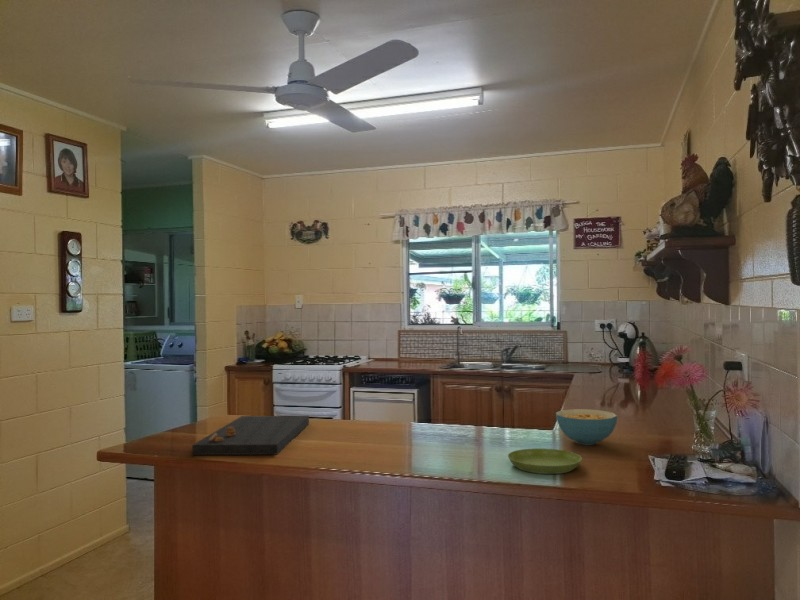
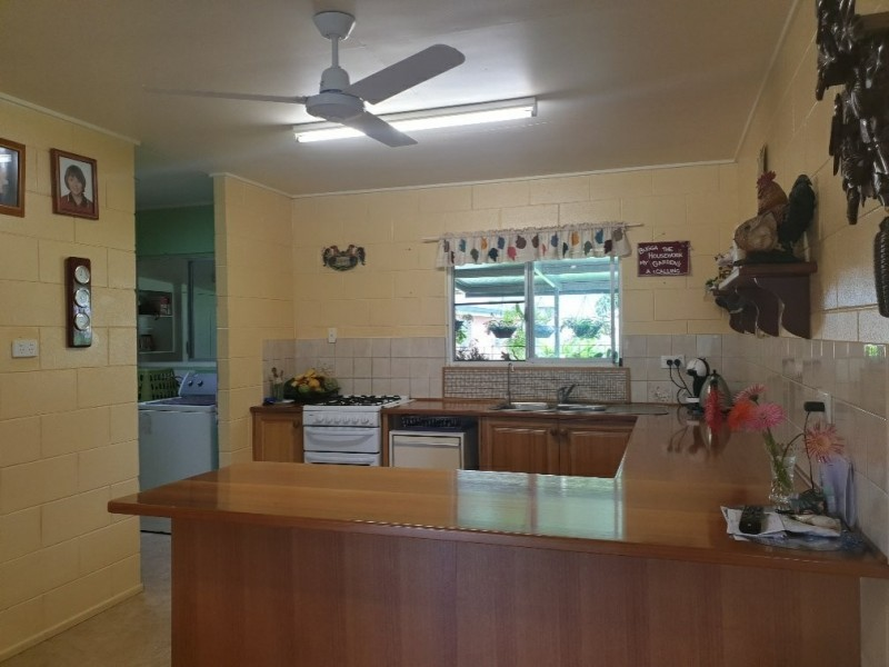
- cutting board [191,415,310,456]
- cereal bowl [555,408,618,446]
- saucer [507,447,583,475]
